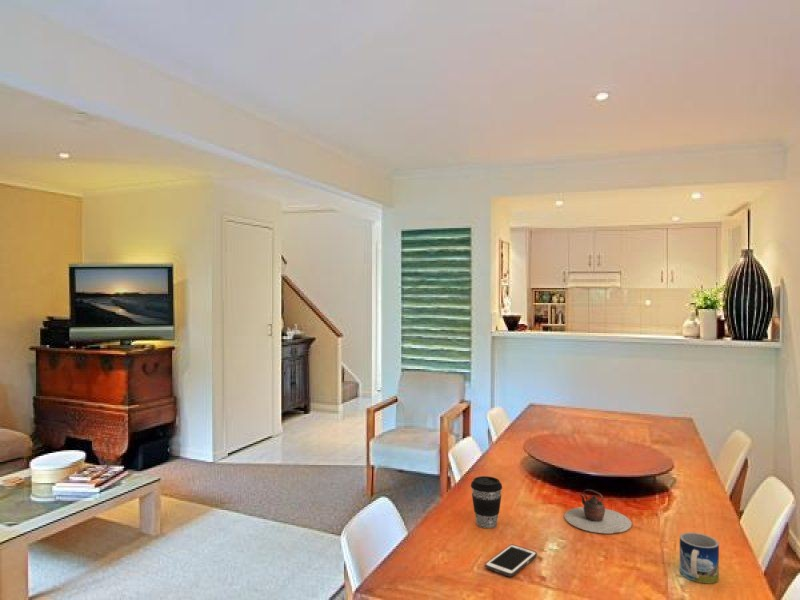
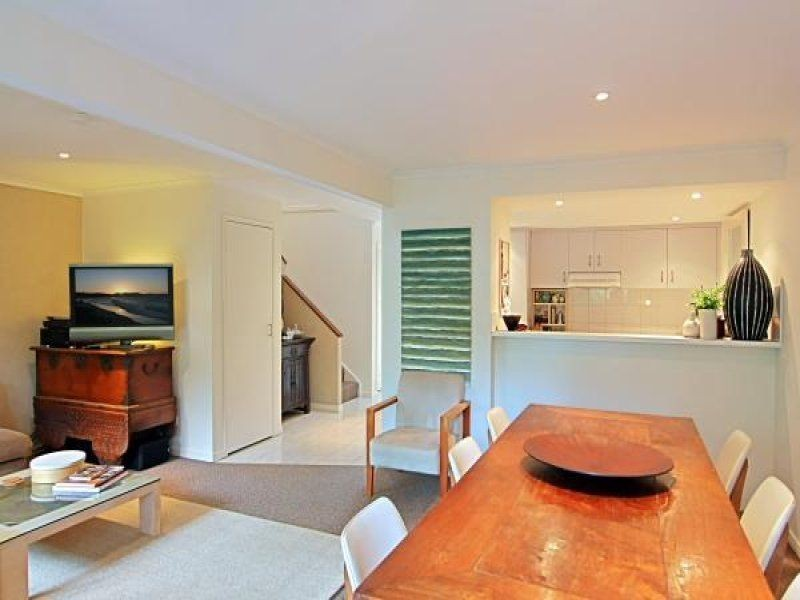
- coffee cup [470,475,503,529]
- mug [679,532,720,584]
- cell phone [484,544,538,578]
- teapot [563,488,633,534]
